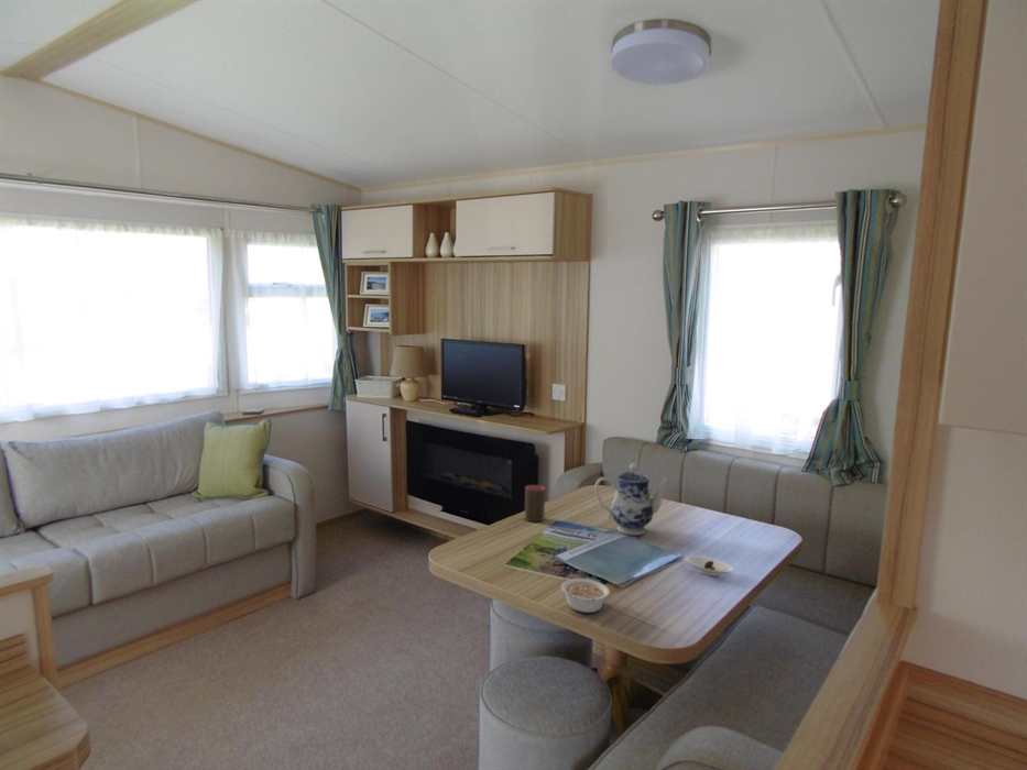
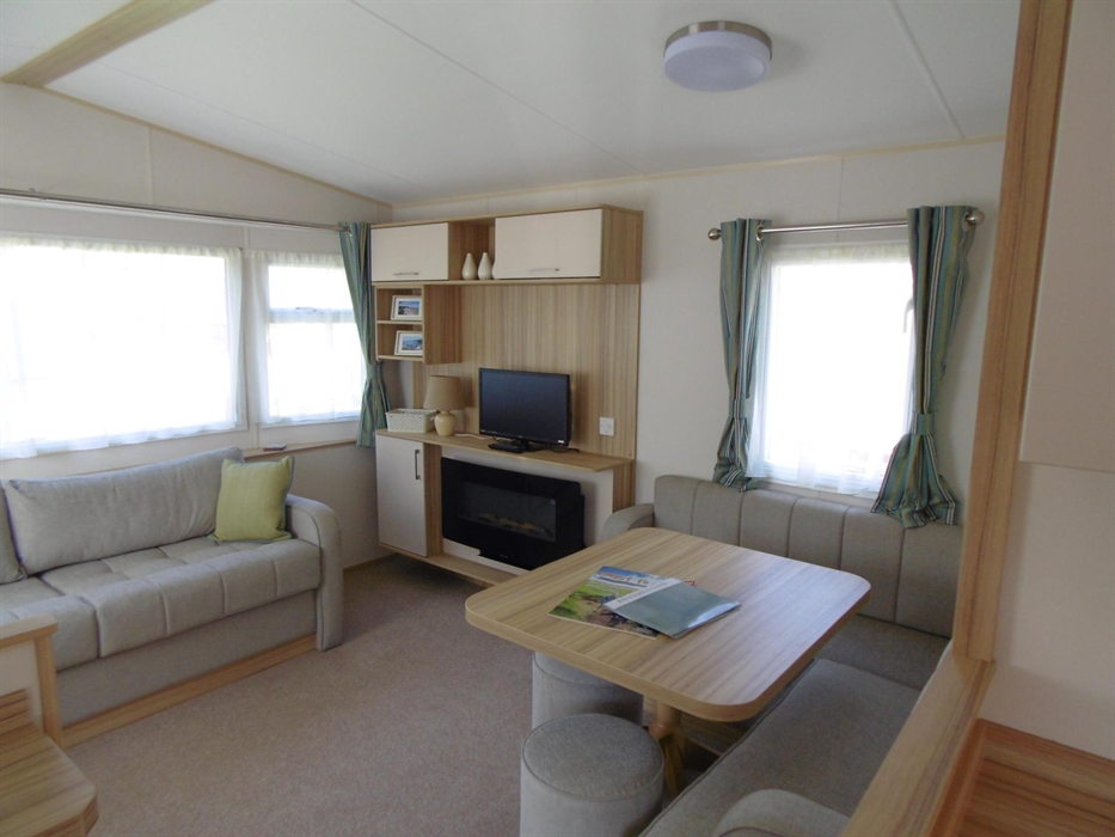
- teapot [593,462,673,536]
- cup [524,484,546,522]
- saucer [685,556,734,576]
- legume [560,578,611,614]
